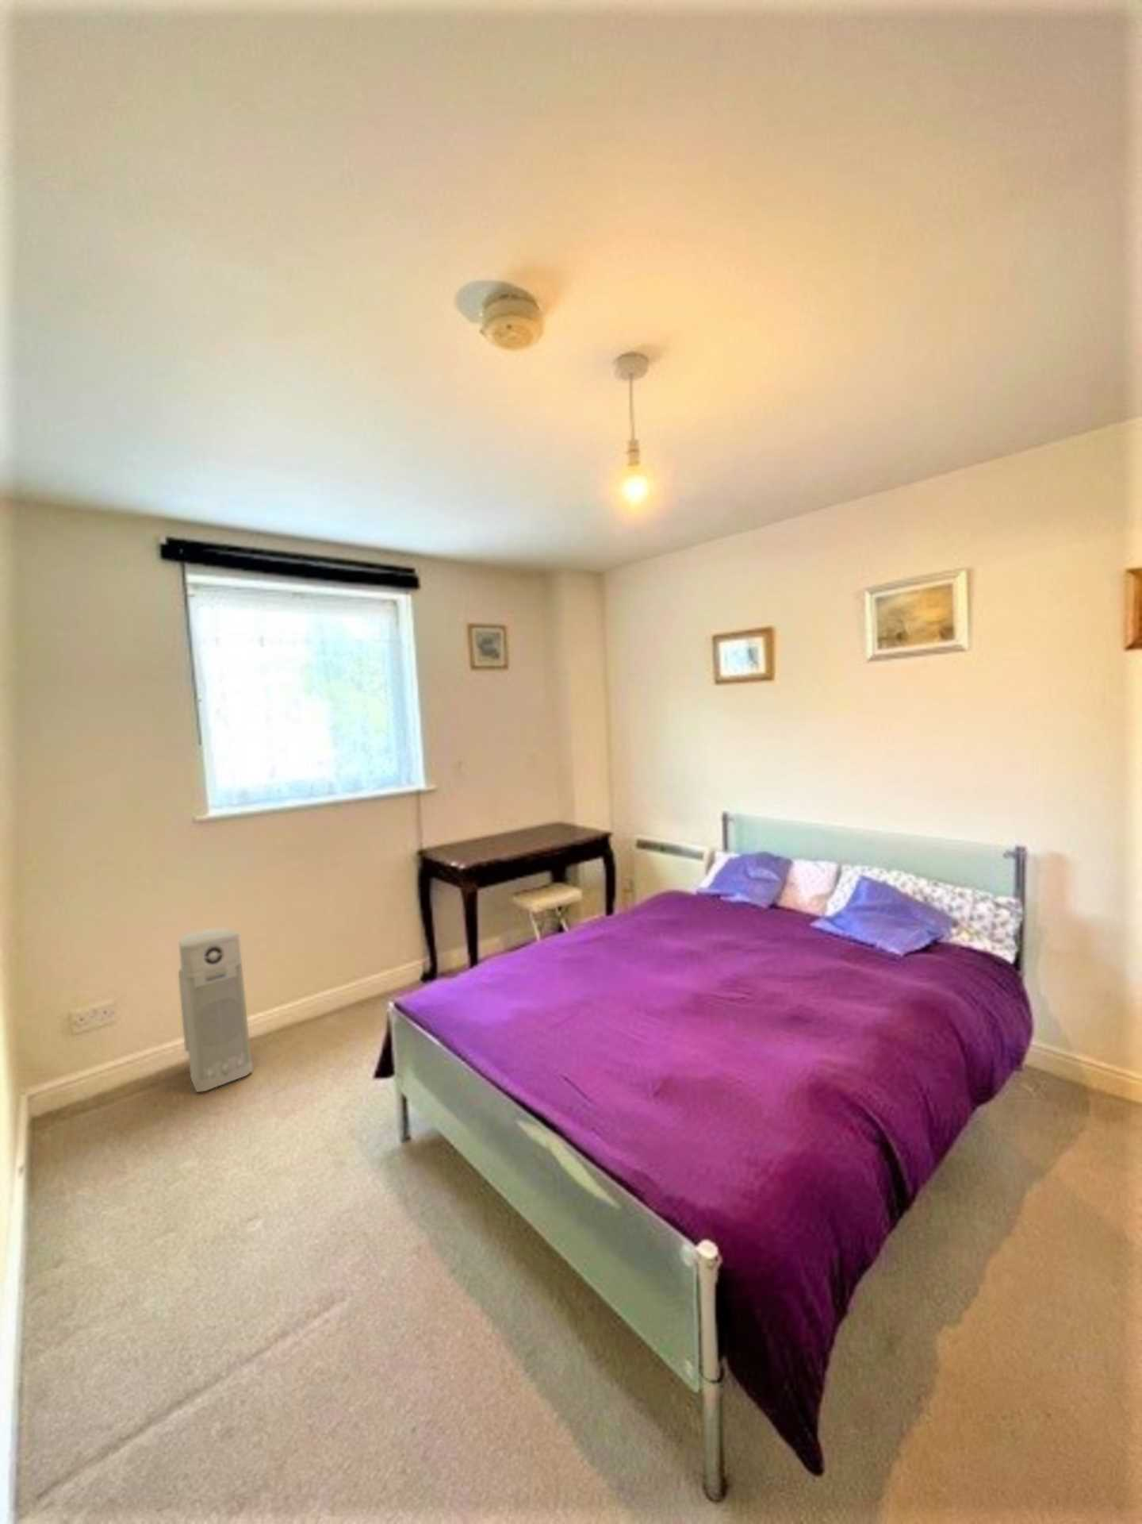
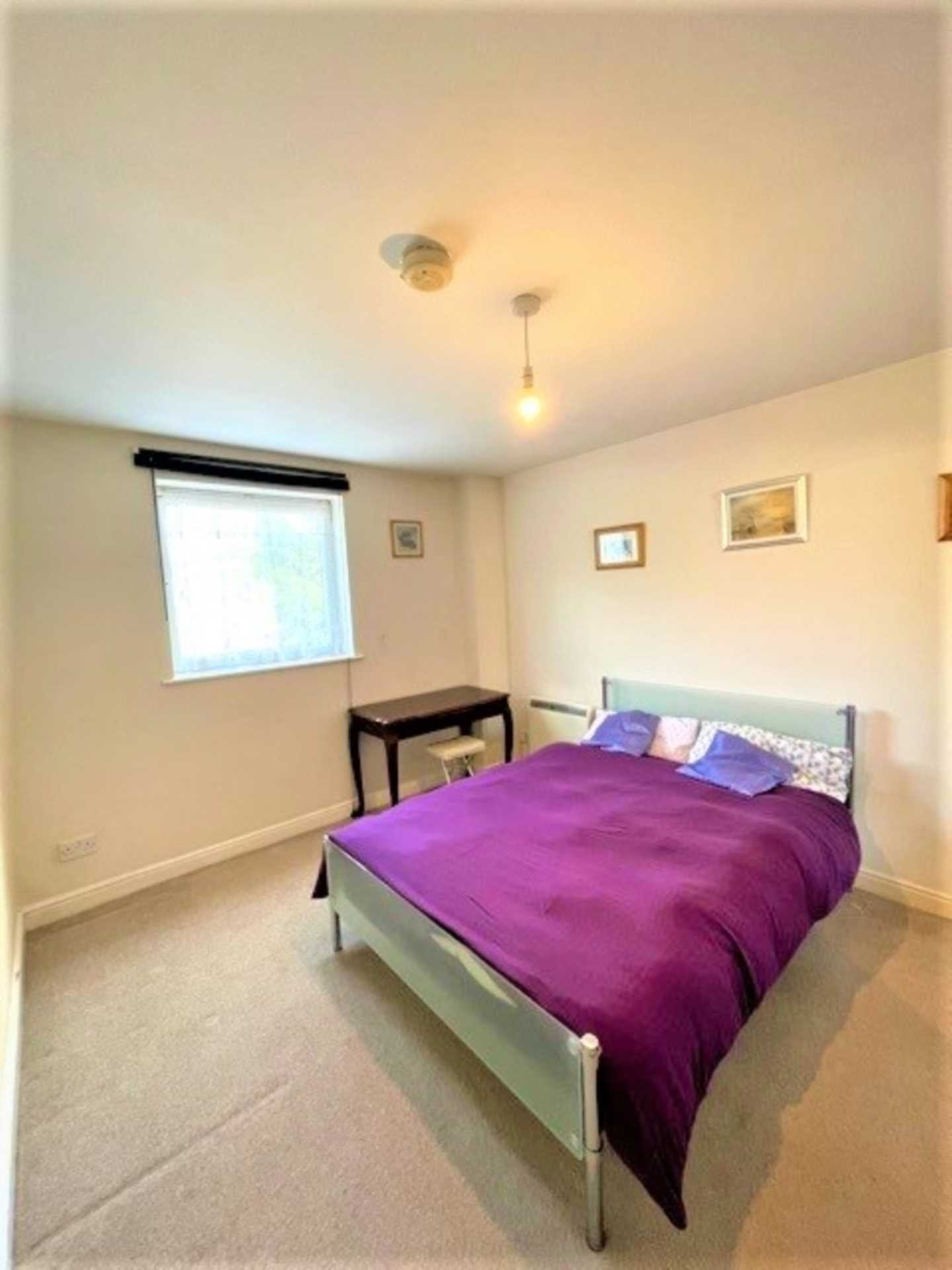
- air purifier [178,928,253,1093]
